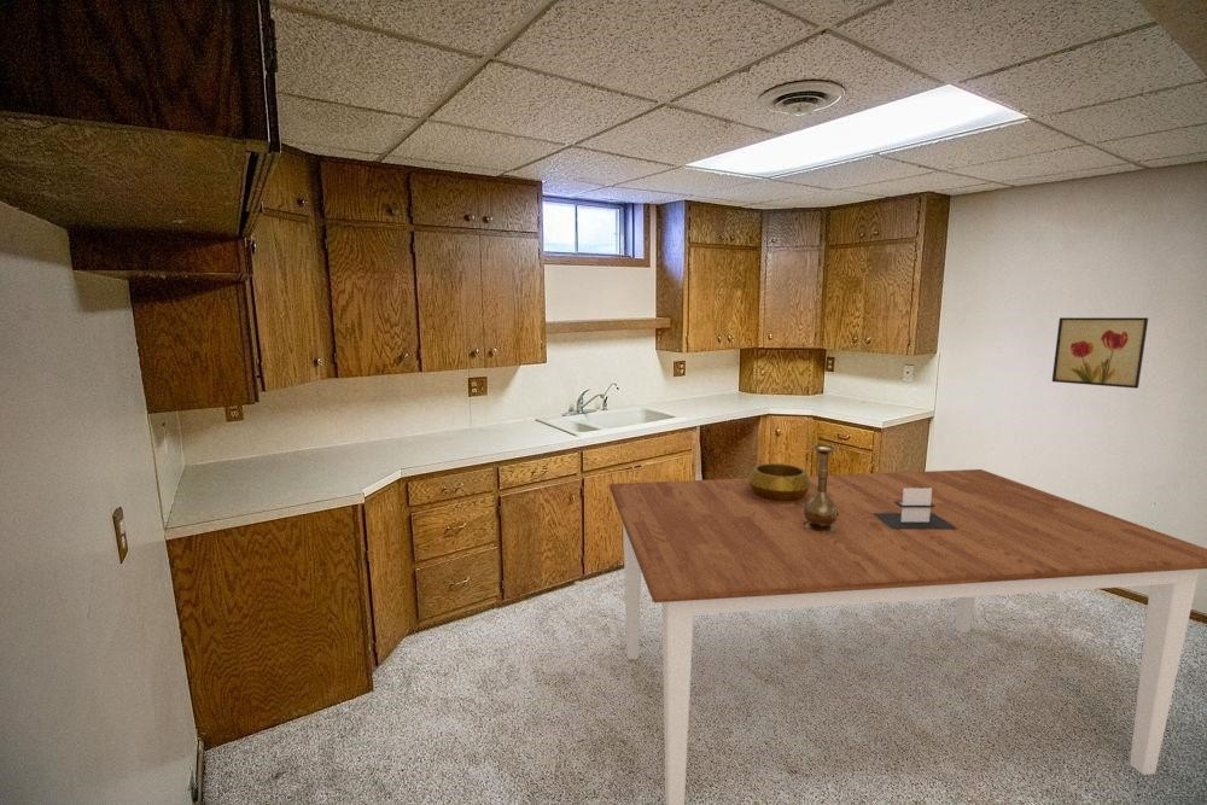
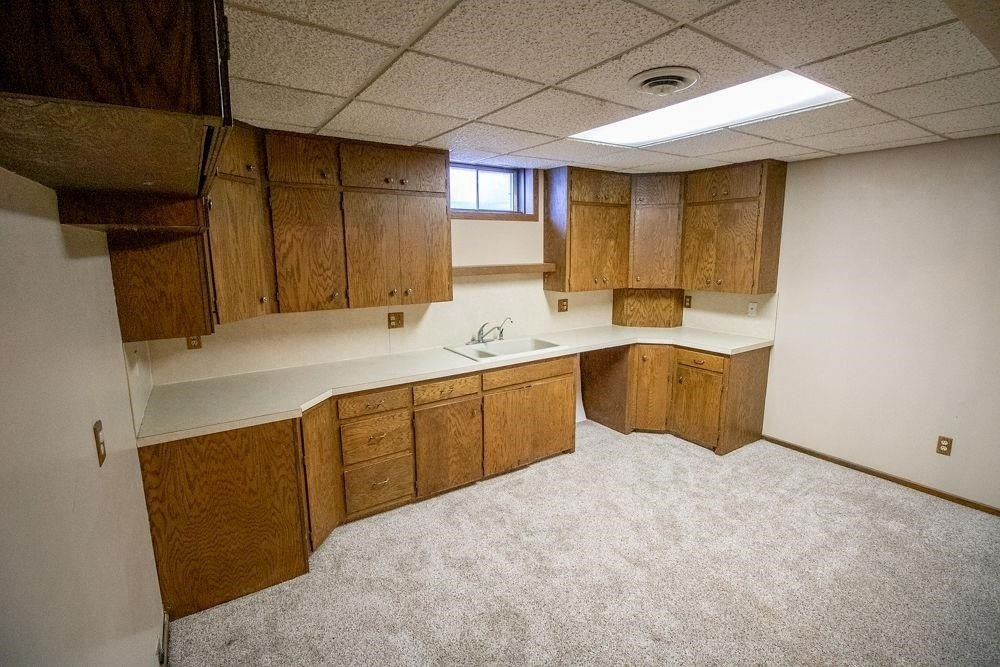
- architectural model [874,488,957,529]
- decorative bowl [747,462,811,502]
- wall art [1051,316,1149,390]
- vase [804,444,839,532]
- dining table [608,468,1207,805]
